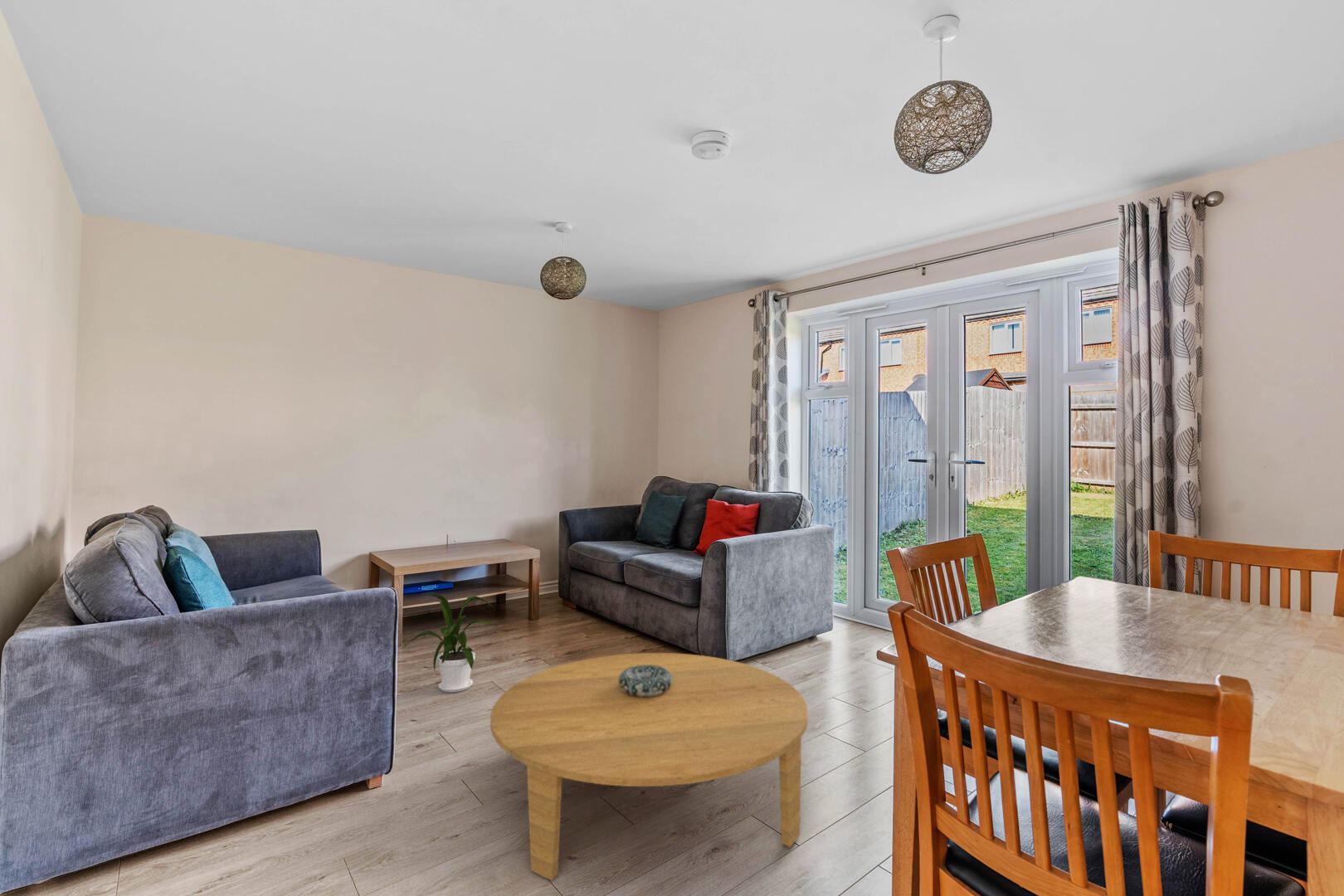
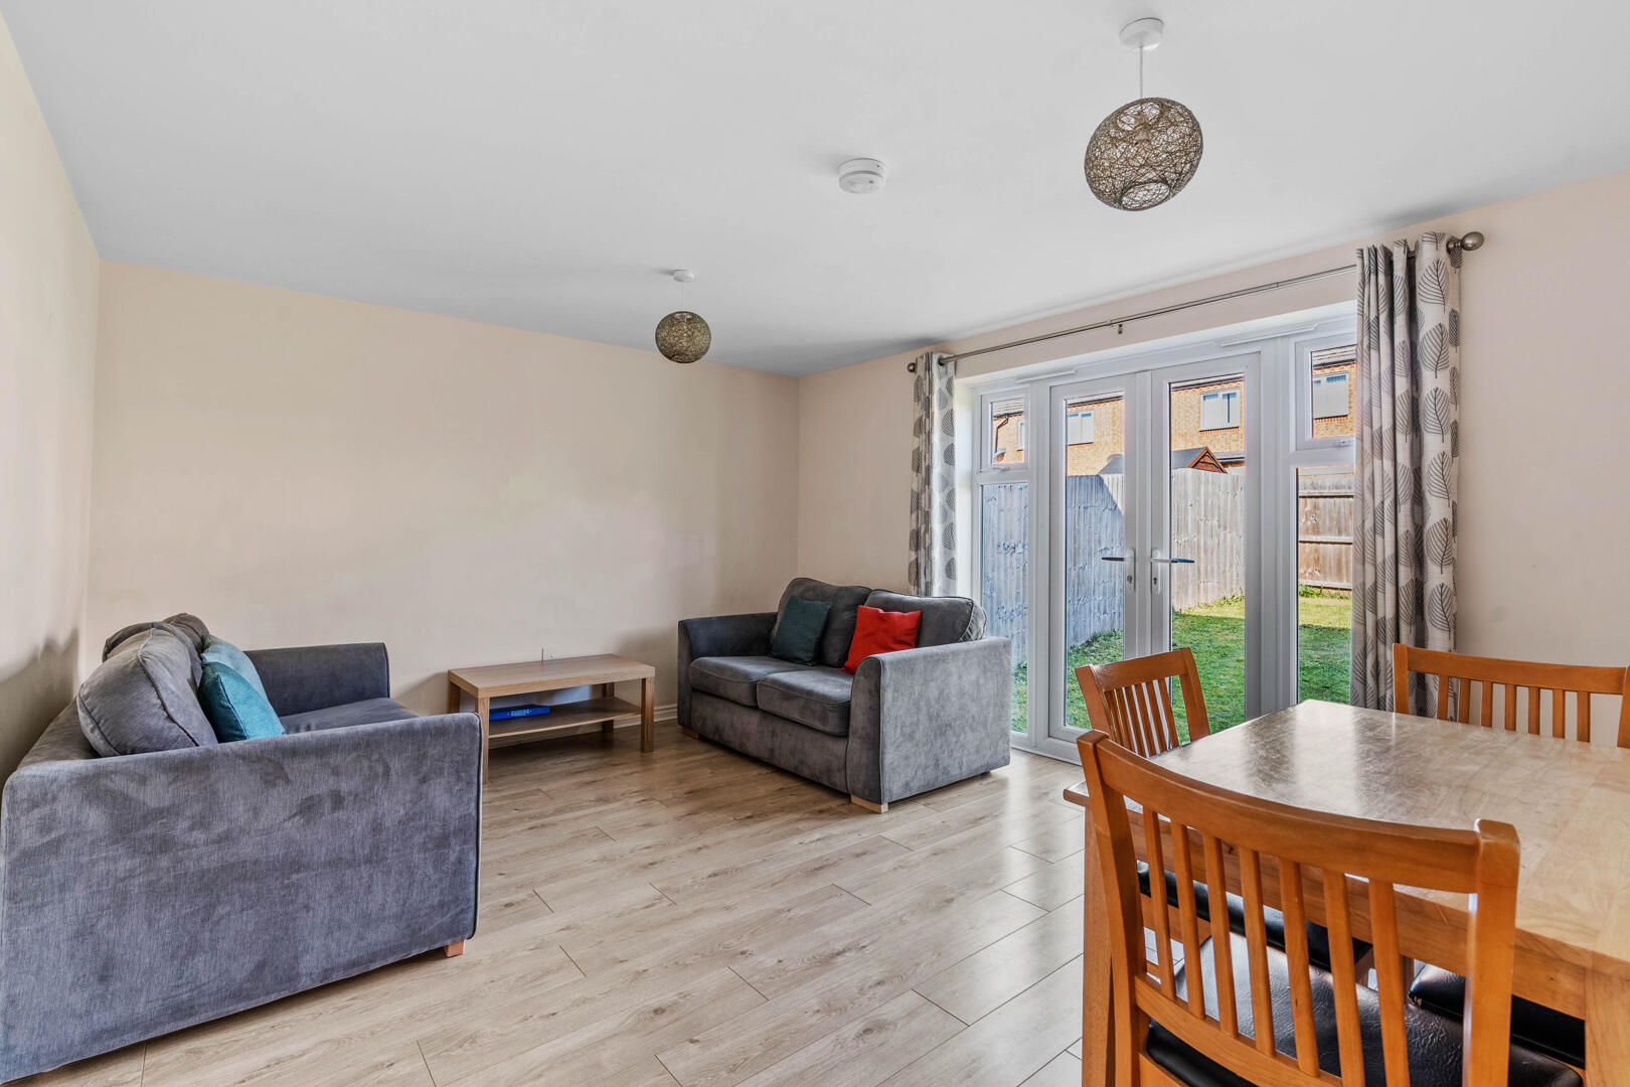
- decorative bowl [619,665,672,697]
- house plant [402,594,494,694]
- coffee table [489,652,809,881]
